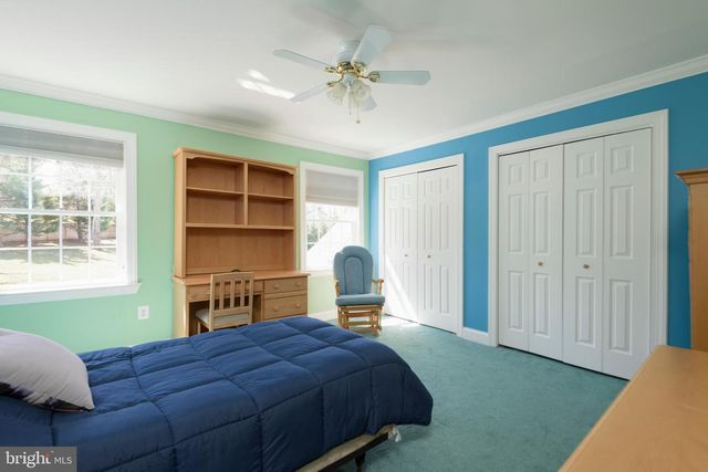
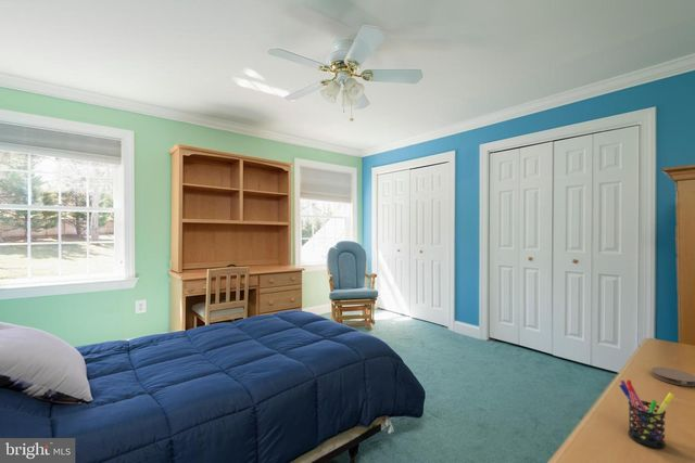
+ pen holder [618,378,675,449]
+ coaster [650,366,695,387]
